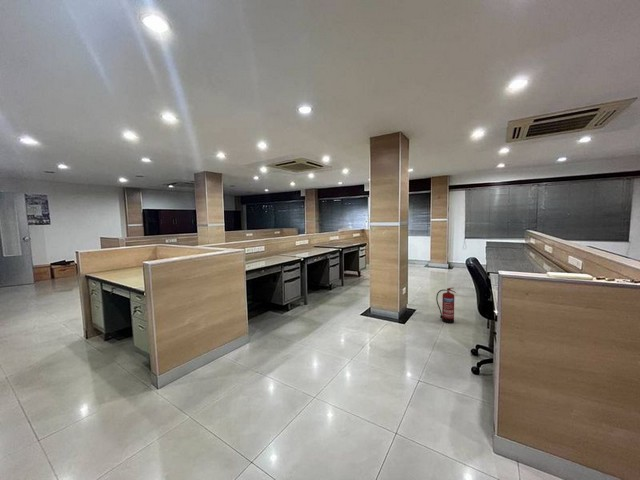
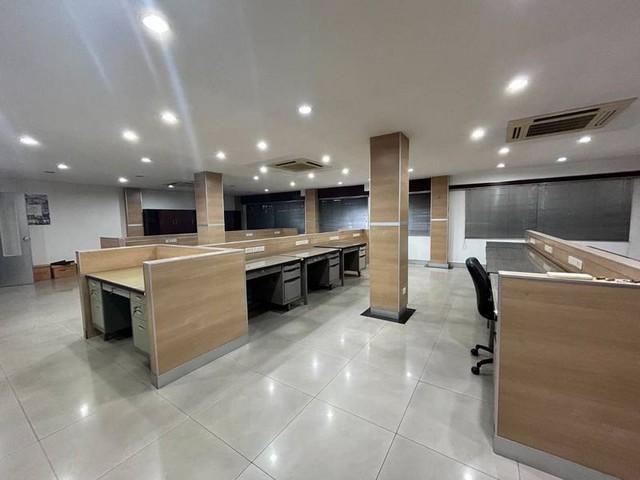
- fire extinguisher [435,287,457,324]
